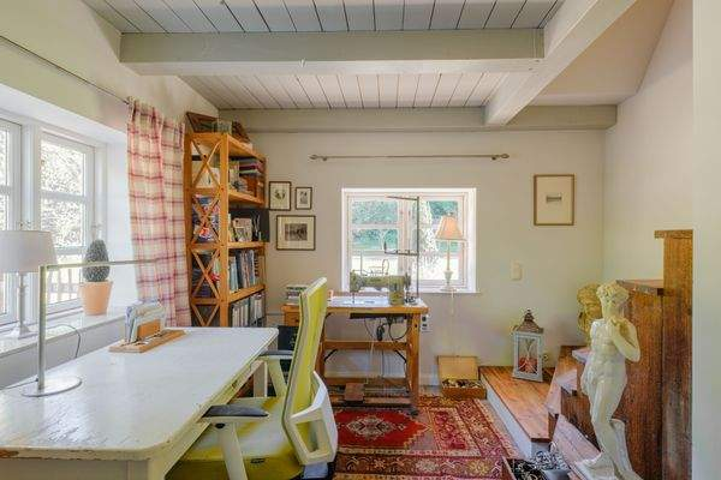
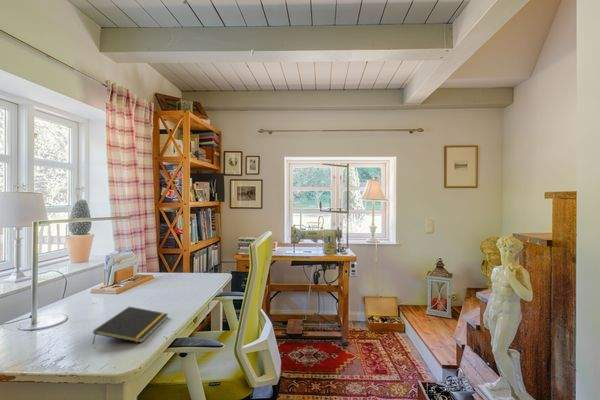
+ notepad [92,306,169,345]
